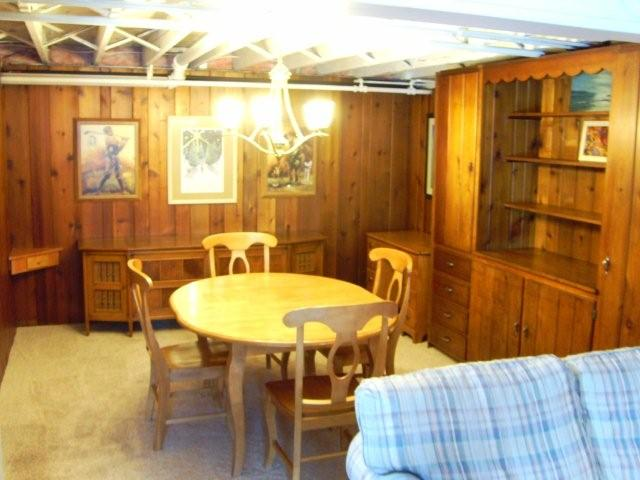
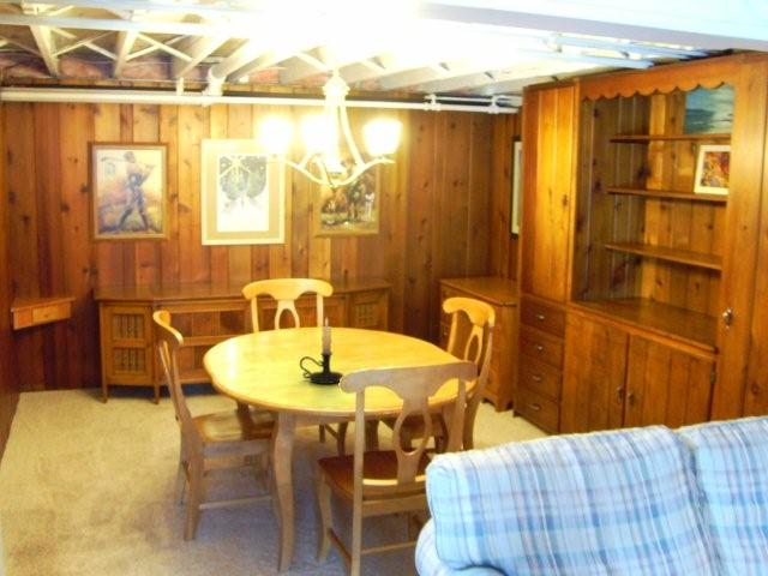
+ candle holder [299,317,344,385]
